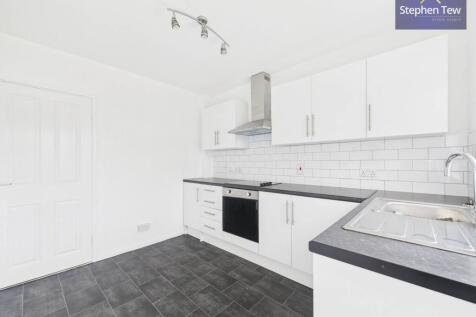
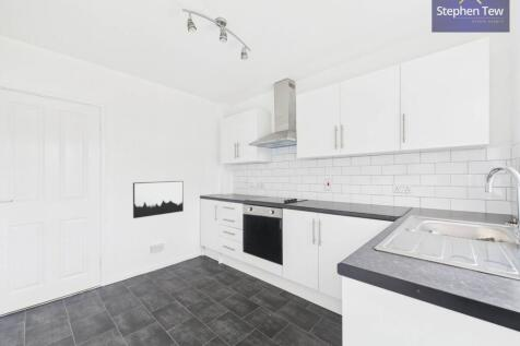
+ wall art [132,180,185,219]
